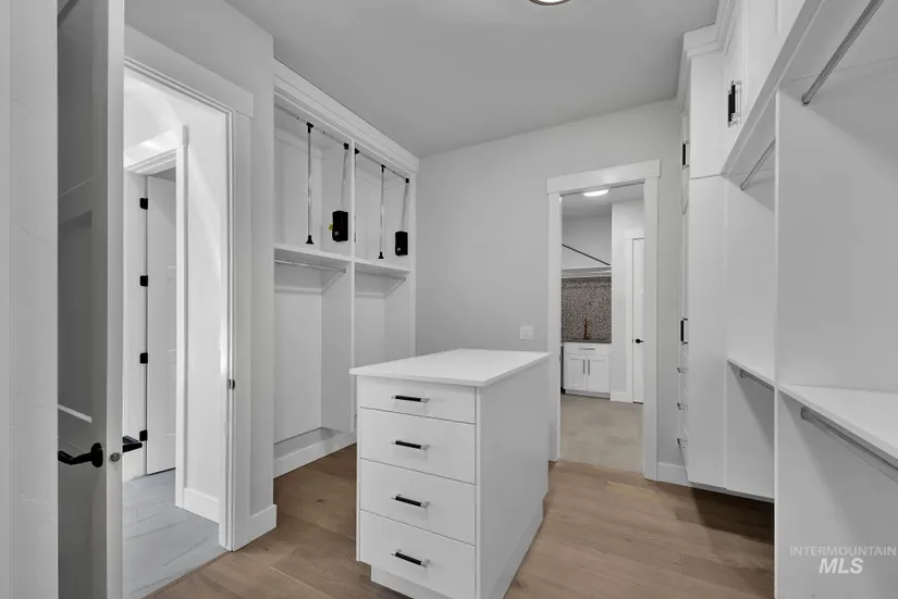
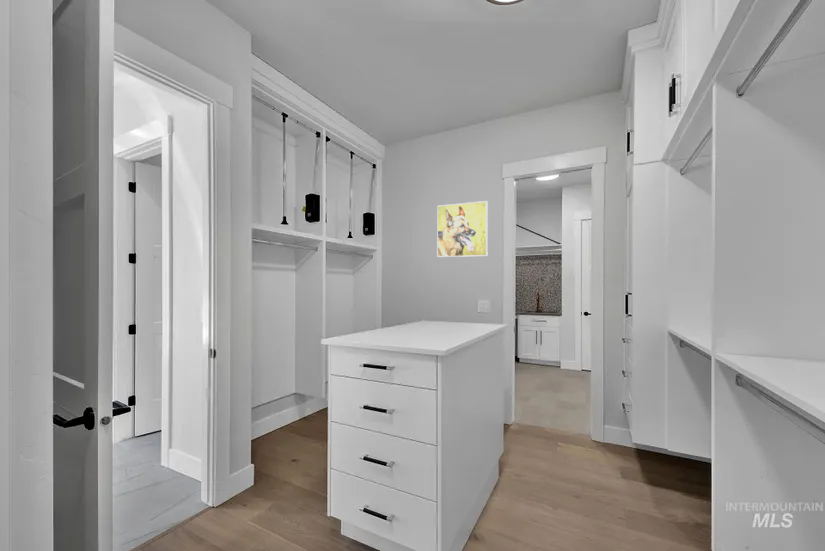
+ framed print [436,200,489,258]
